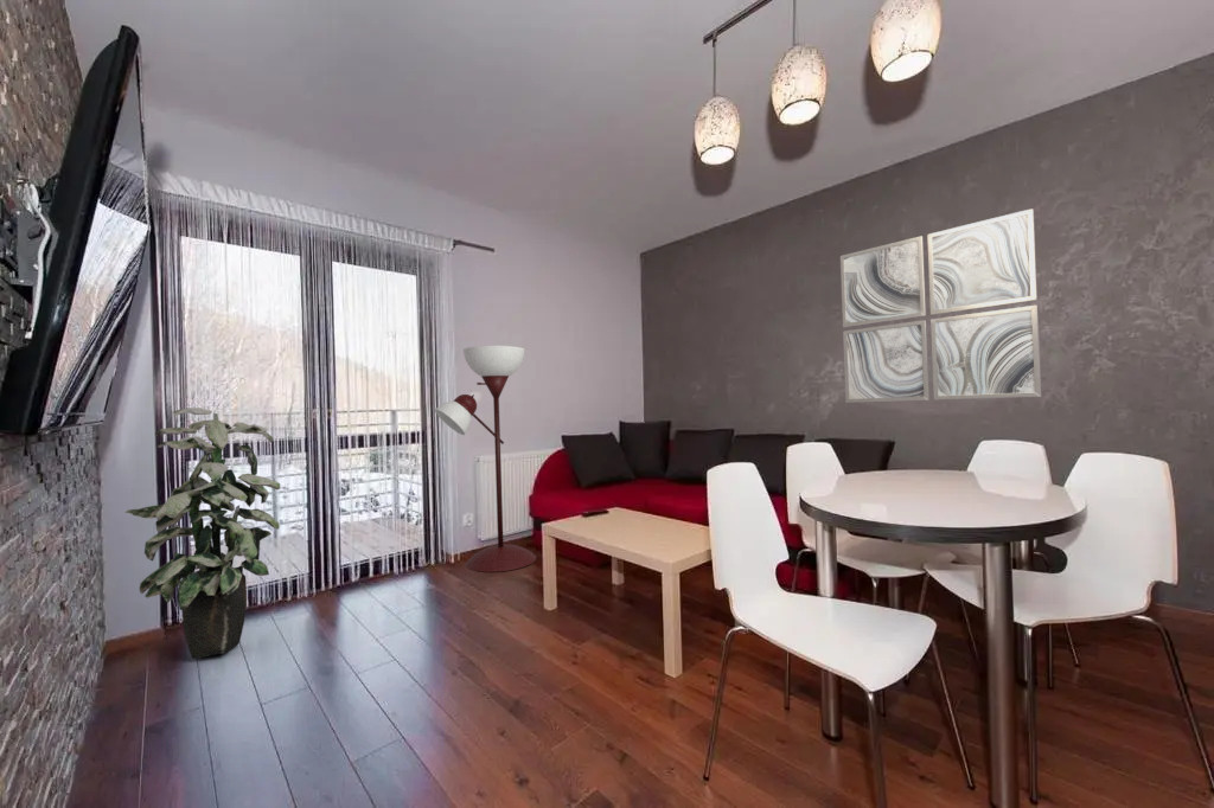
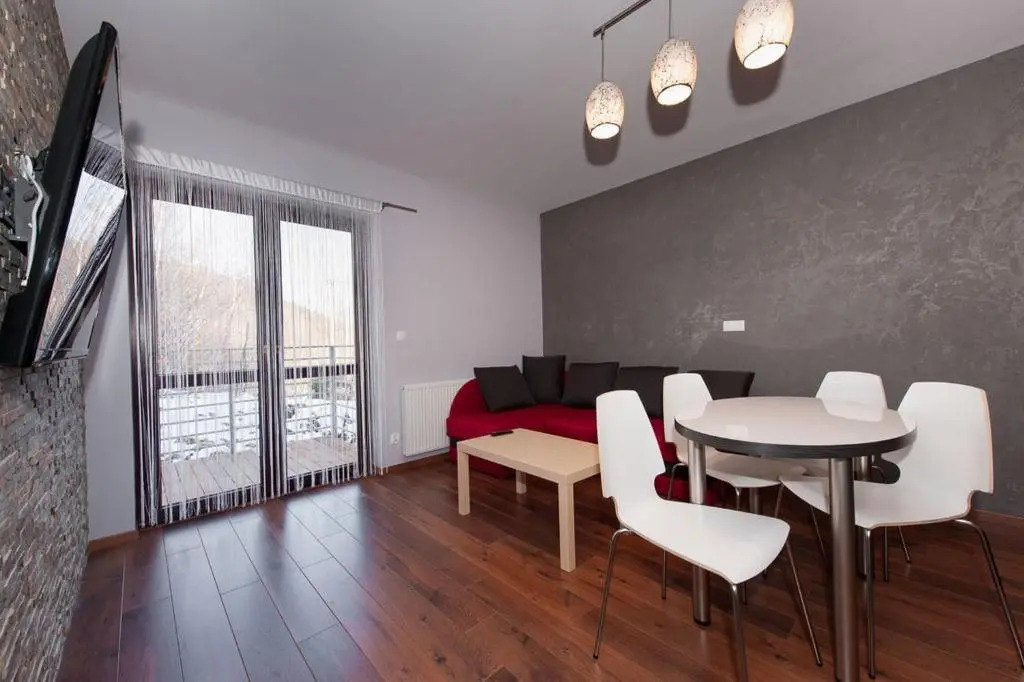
- wall art [839,207,1042,404]
- indoor plant [124,406,282,659]
- floor lamp [434,345,537,573]
